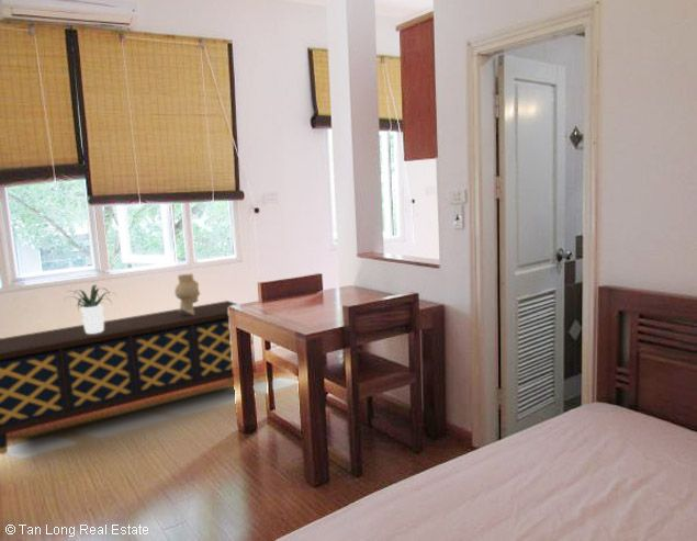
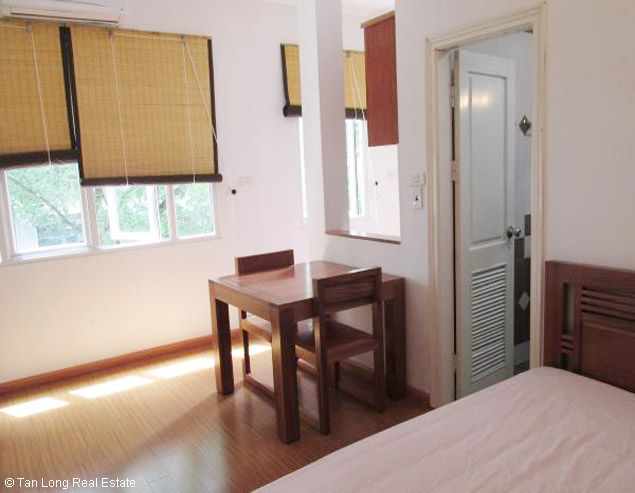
- sideboard [0,300,257,455]
- decorative vase [173,272,201,316]
- potted plant [65,284,119,334]
